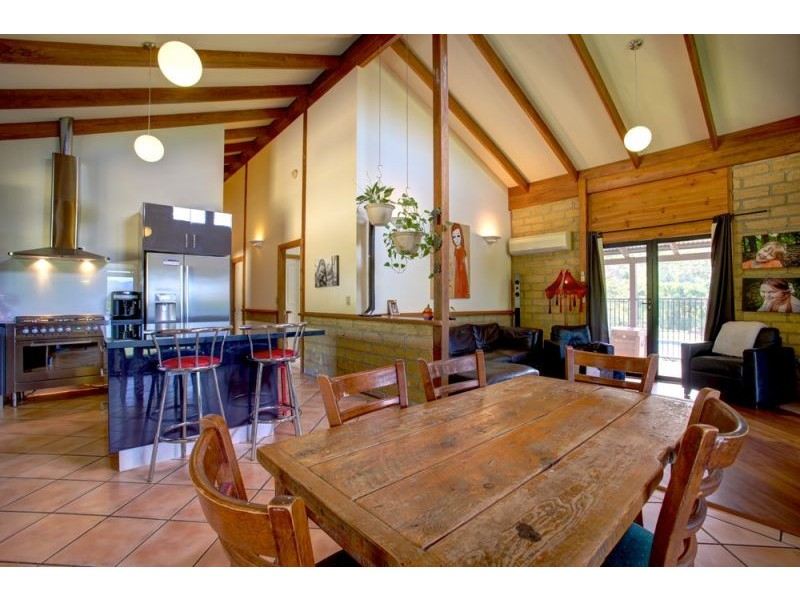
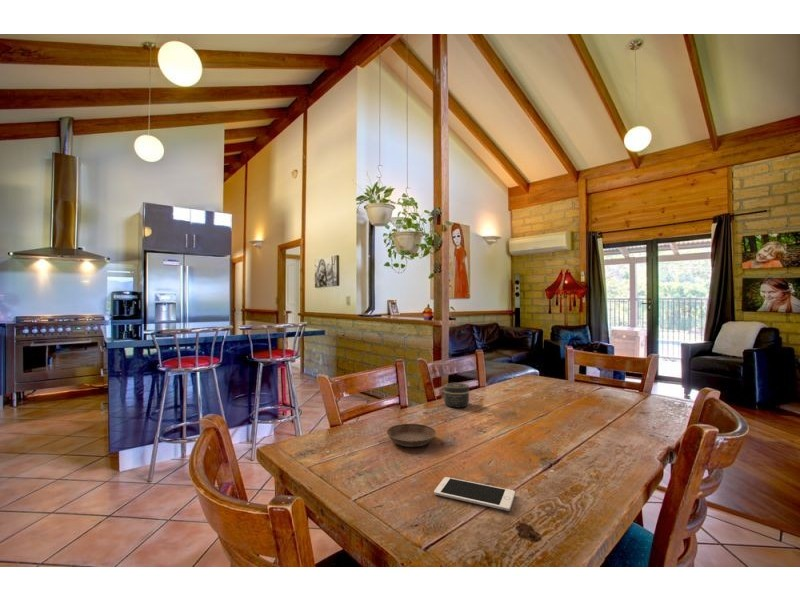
+ jar [443,382,470,408]
+ saucer [386,423,437,448]
+ cell phone [433,476,516,512]
